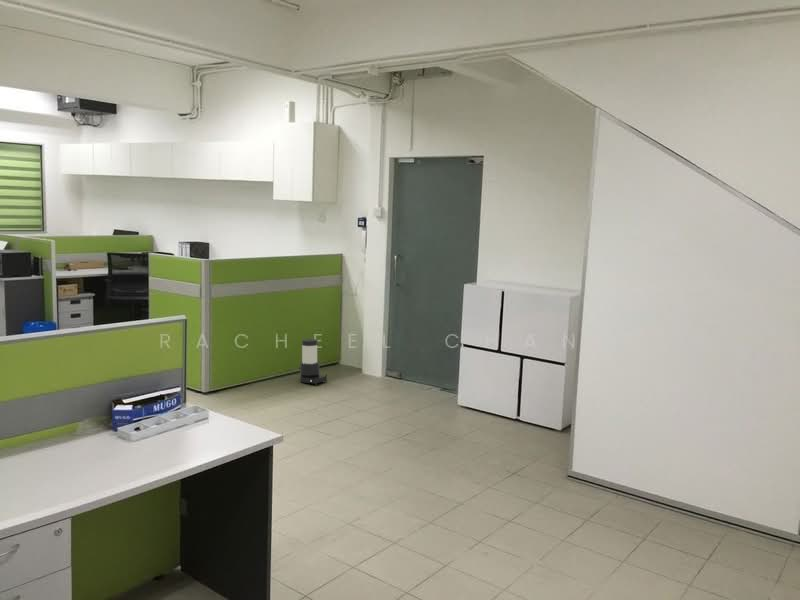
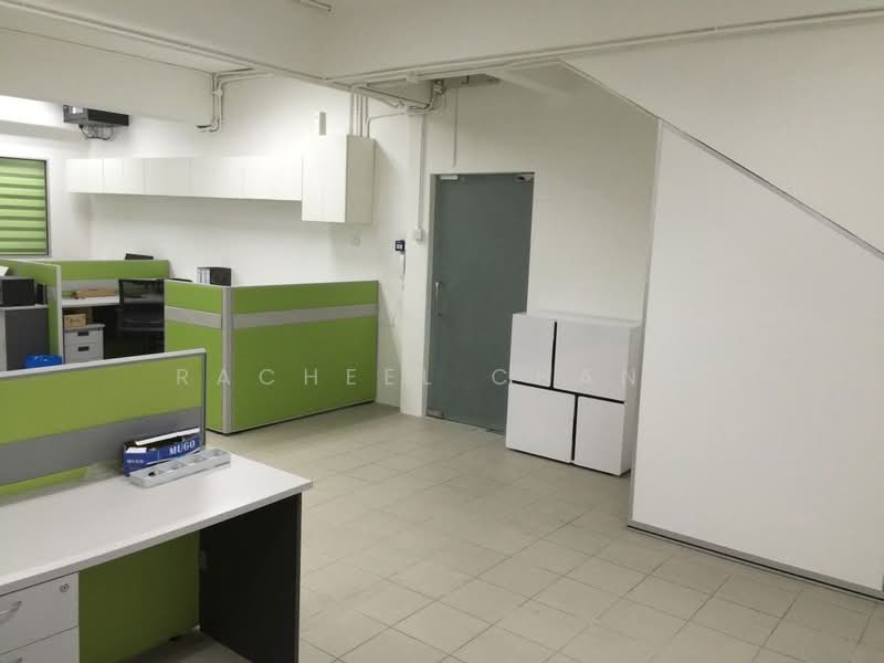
- air purifier [298,338,328,387]
